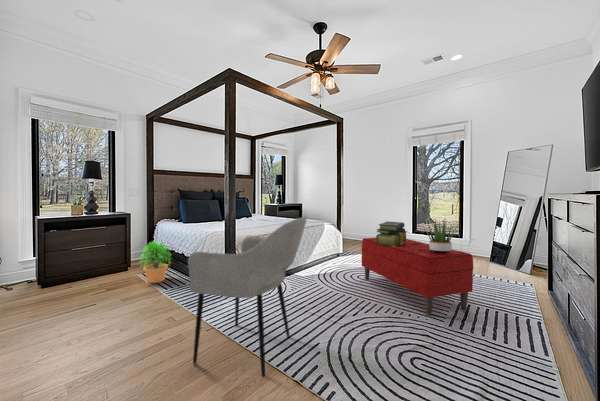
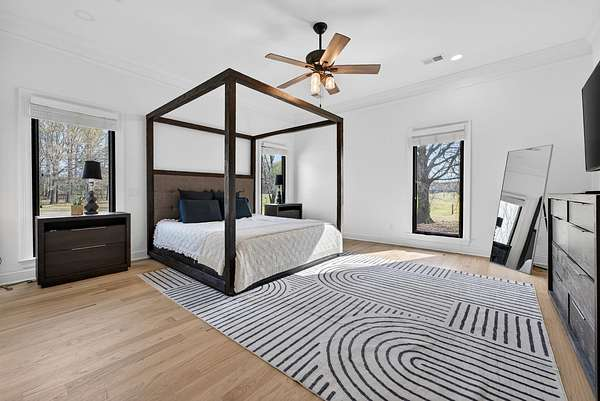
- stack of books [375,220,408,247]
- potted plant [138,240,173,284]
- armchair [187,217,307,377]
- potted plant [422,217,460,253]
- bench [361,237,474,316]
